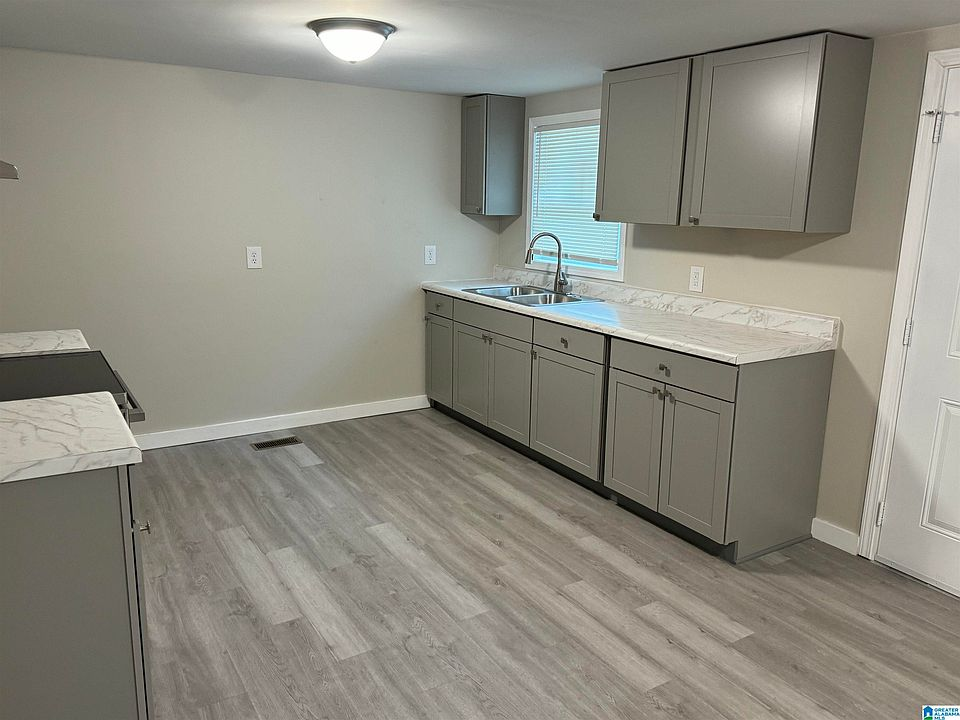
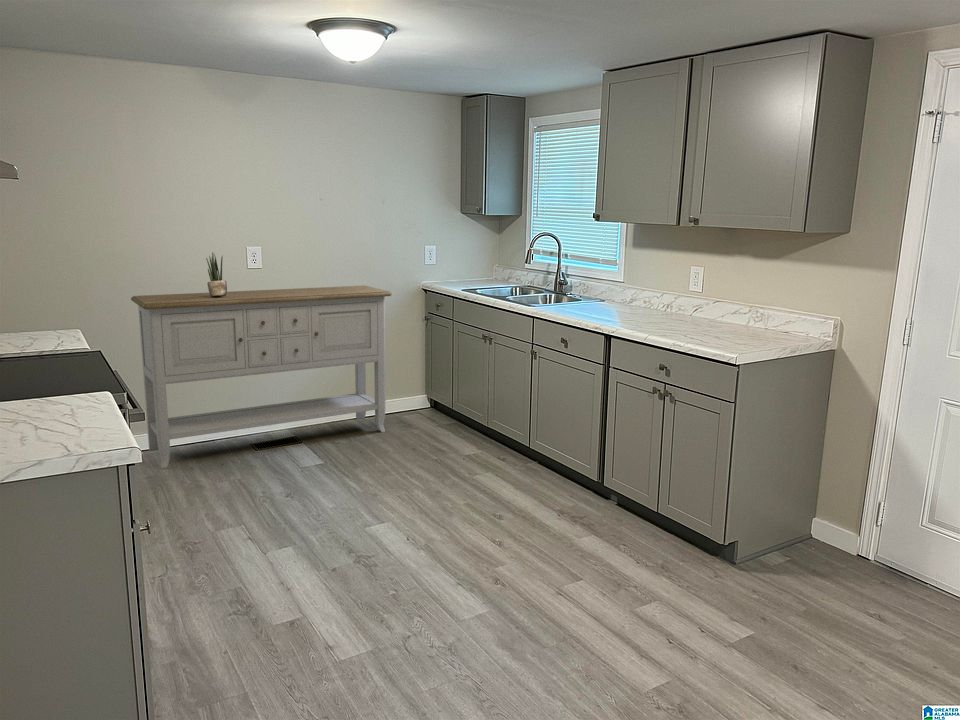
+ potted plant [205,252,228,297]
+ sideboard [130,285,393,469]
